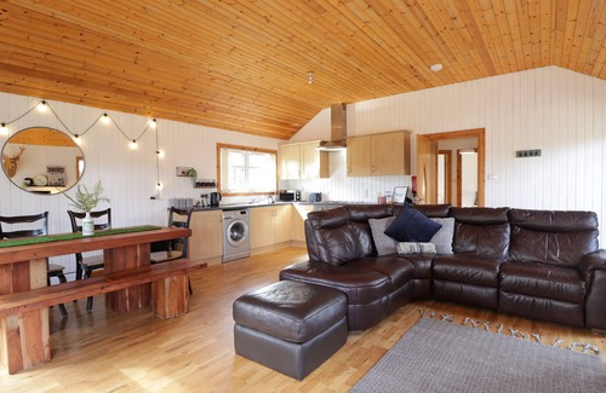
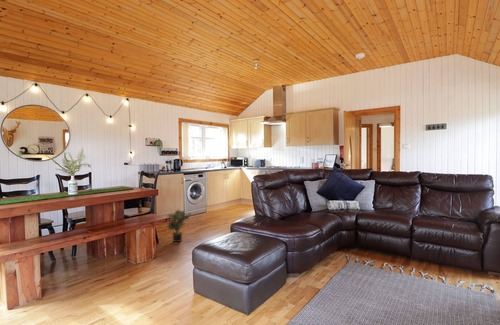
+ potted plant [165,208,192,243]
